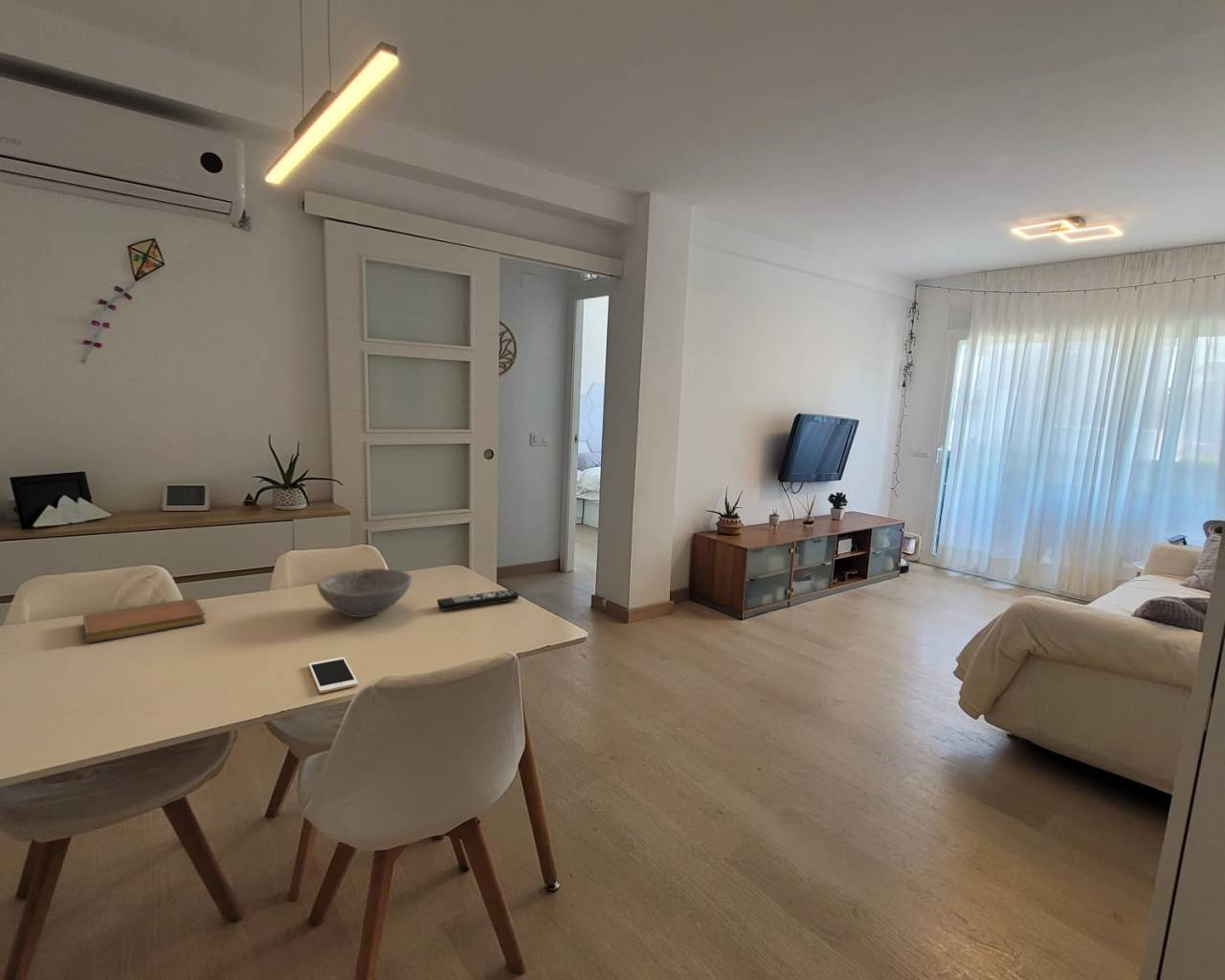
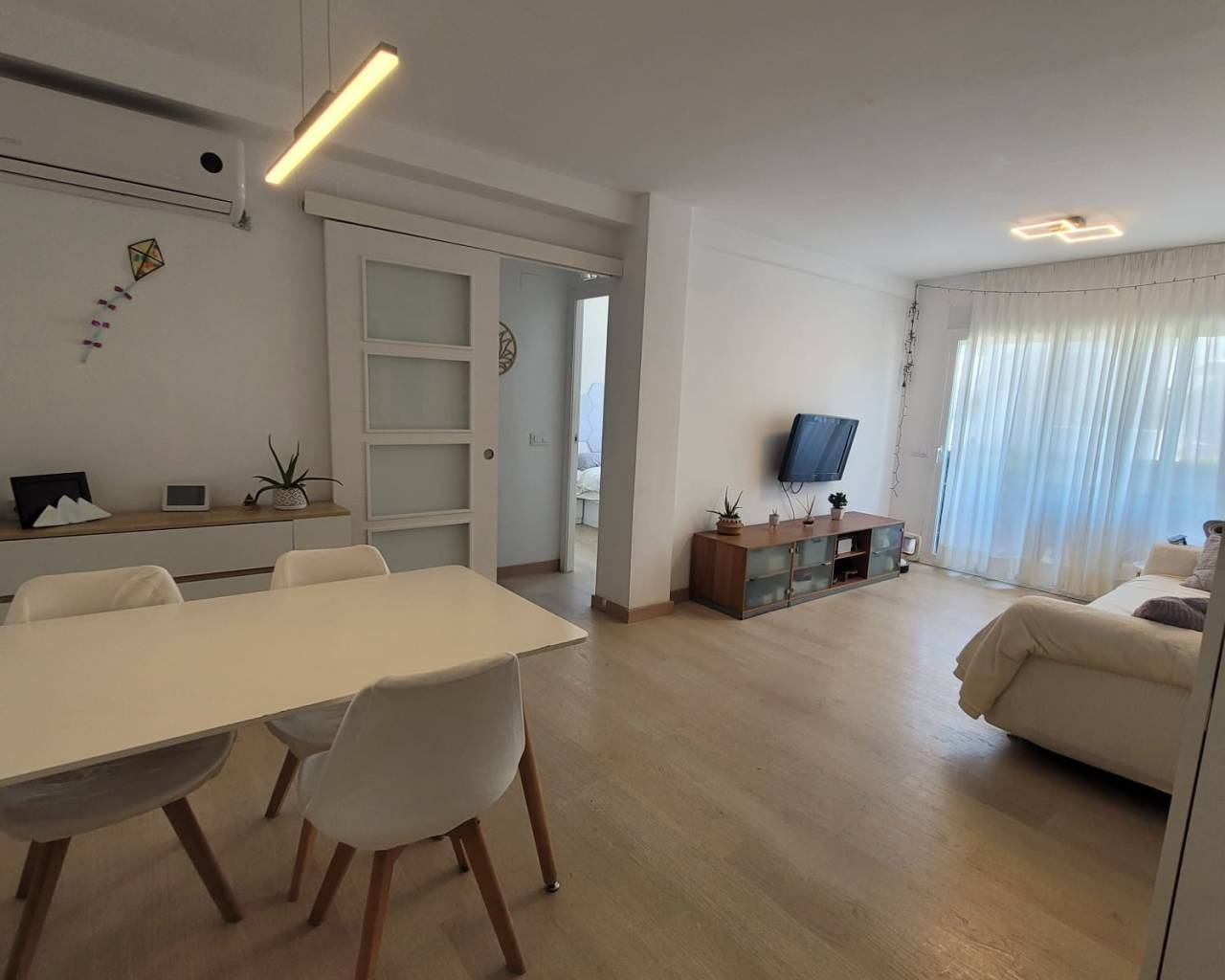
- cell phone [307,657,359,694]
- bowl [316,568,412,618]
- notebook [82,597,207,644]
- remote control [436,589,520,612]
